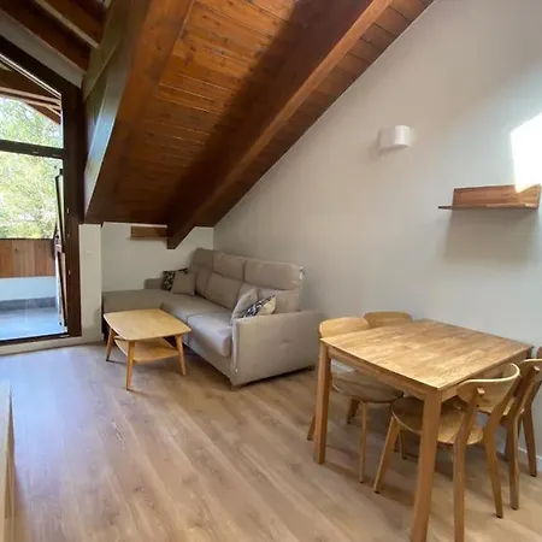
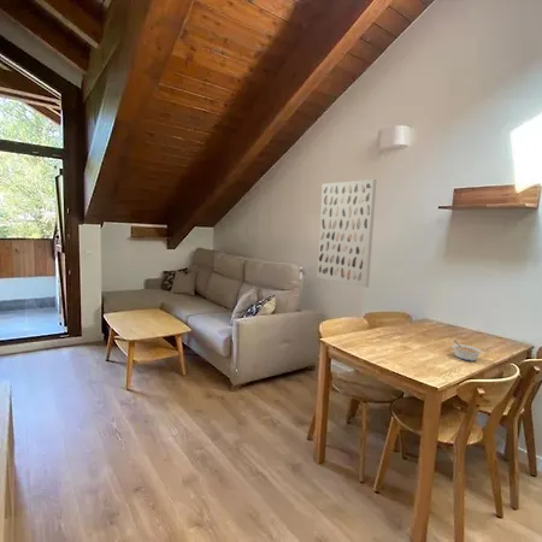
+ legume [450,340,483,363]
+ wall art [316,178,378,289]
